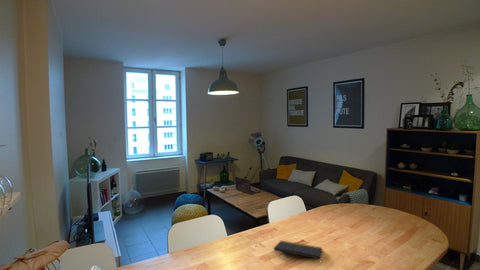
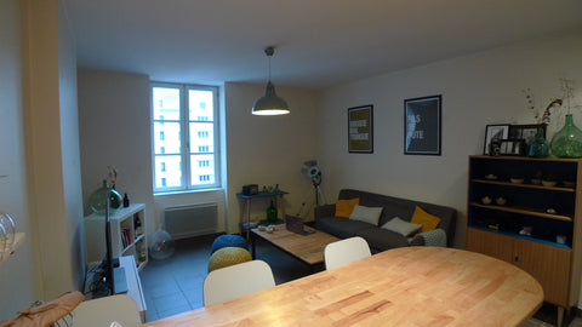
- notepad [273,240,323,266]
